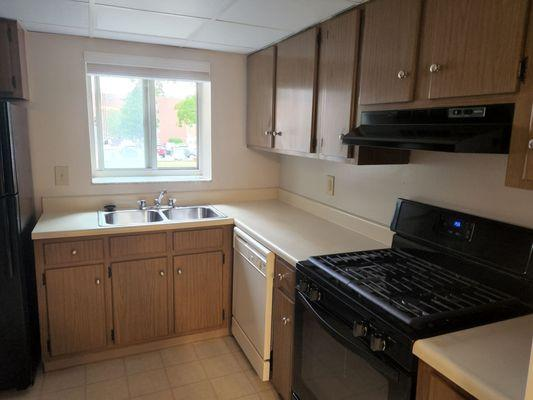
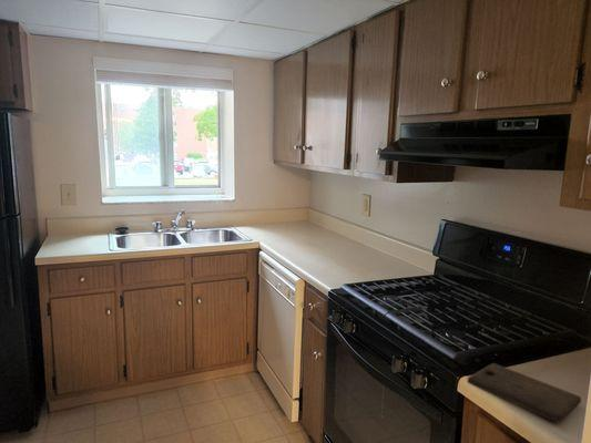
+ cutting board [467,362,582,424]
